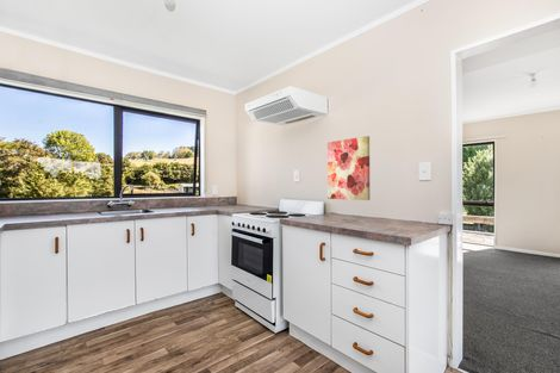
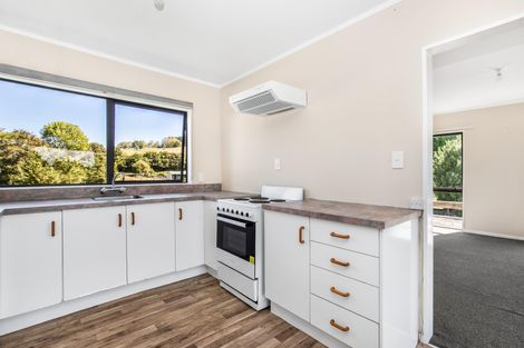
- wall art [326,135,371,201]
